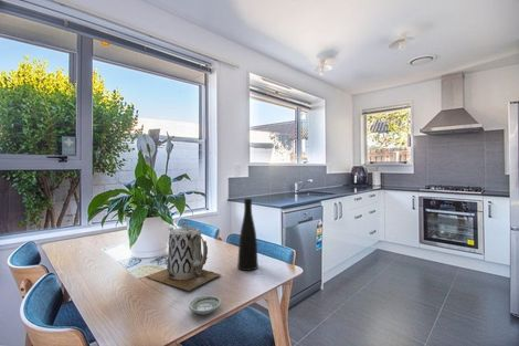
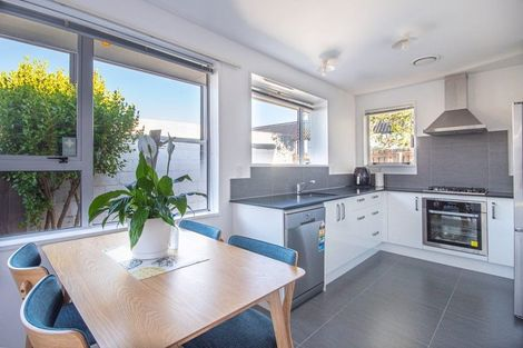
- saucer [188,294,222,315]
- vase [236,198,260,272]
- teapot [146,220,222,292]
